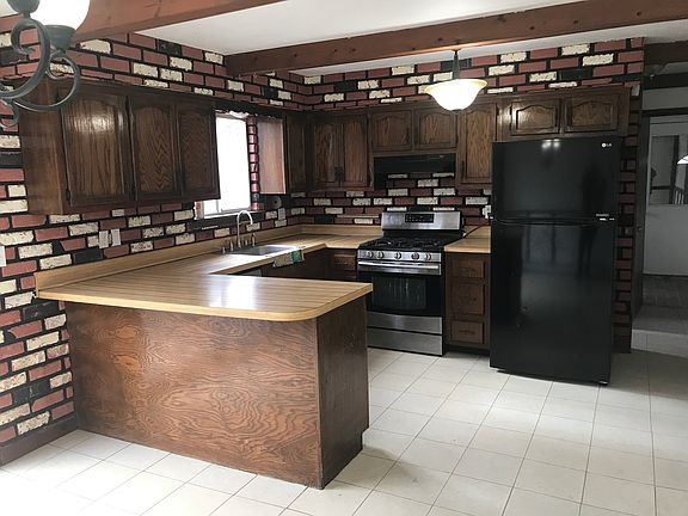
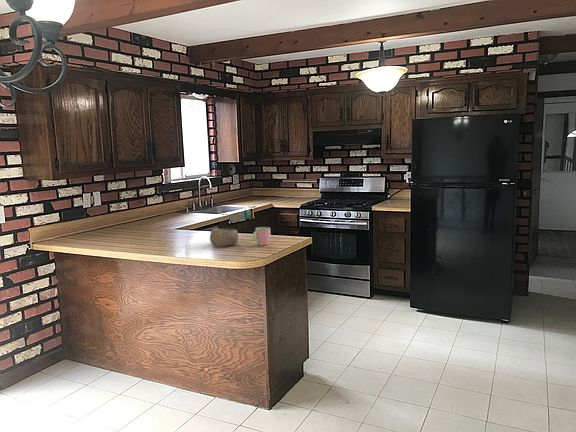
+ cup [252,226,271,247]
+ bowl [209,227,239,248]
